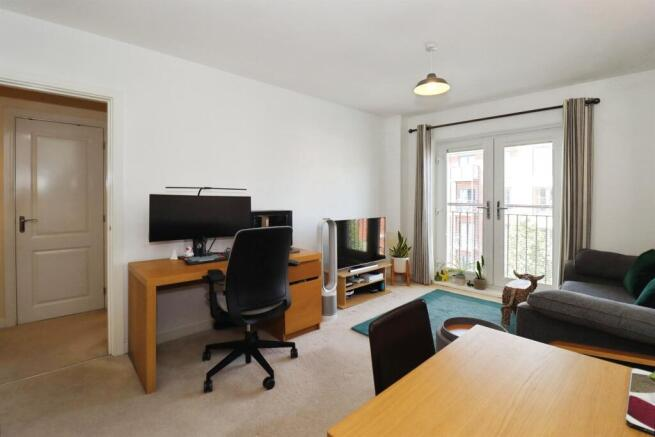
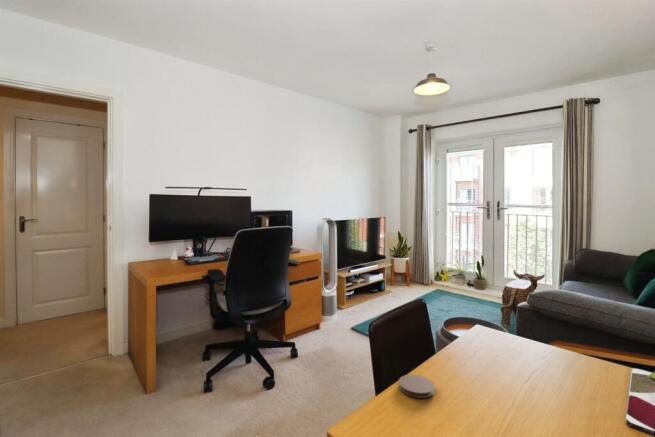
+ coaster [398,374,436,399]
